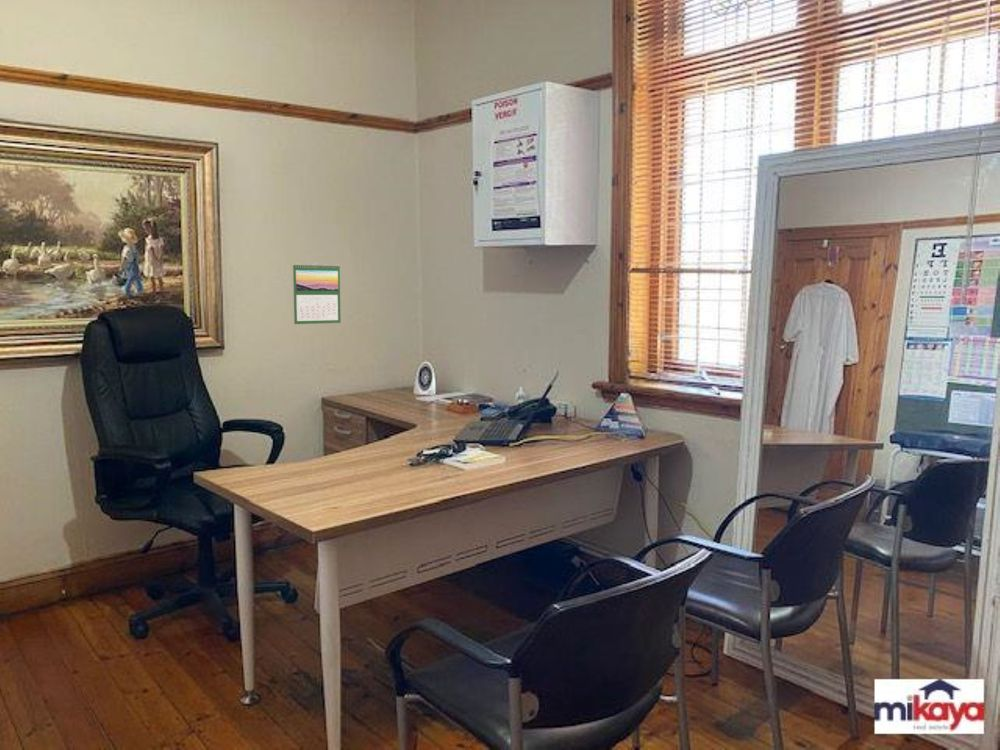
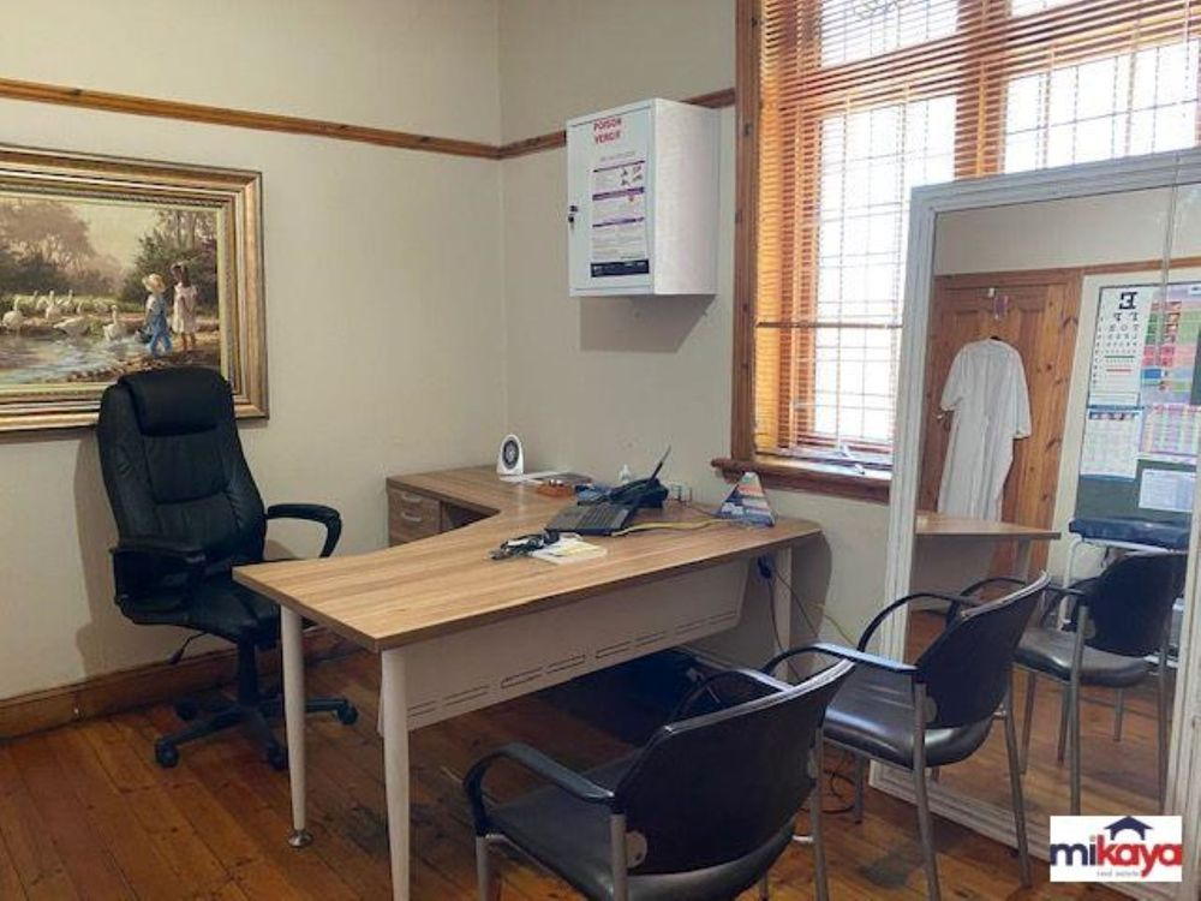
- calendar [292,262,342,325]
